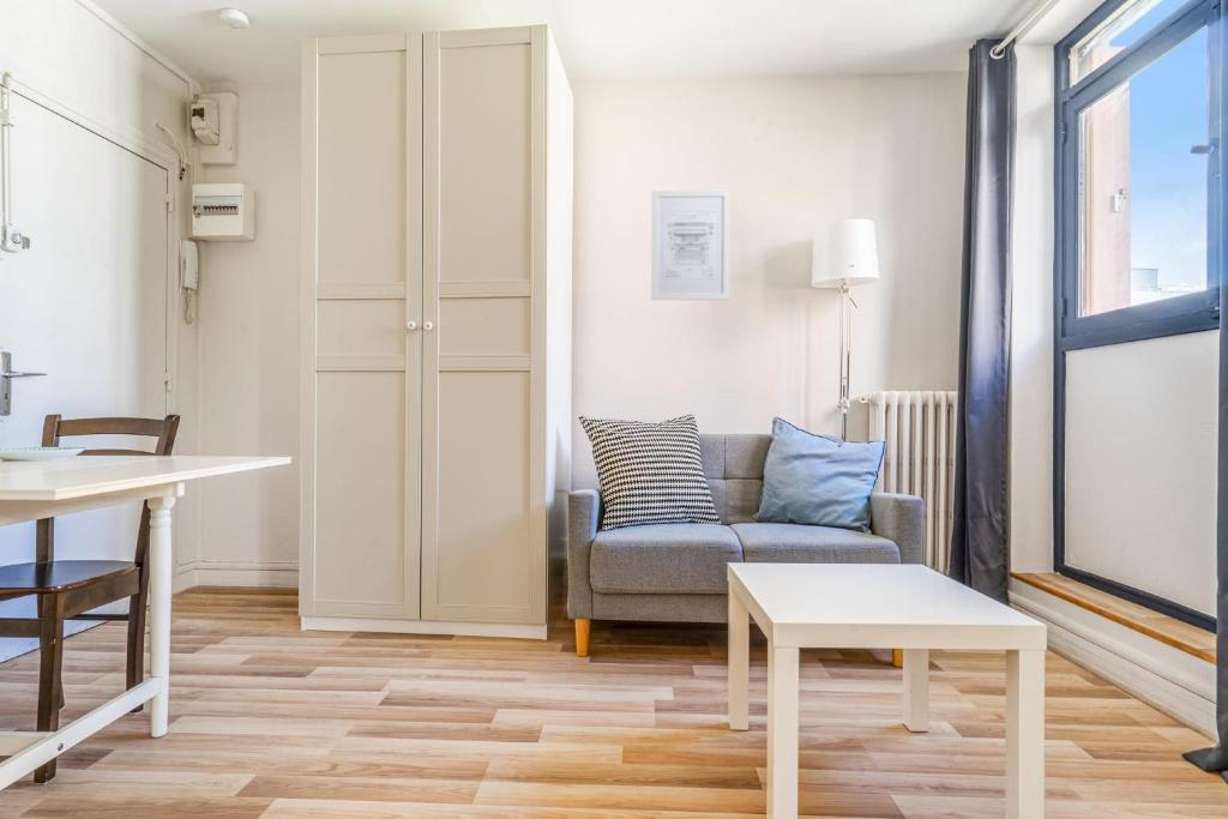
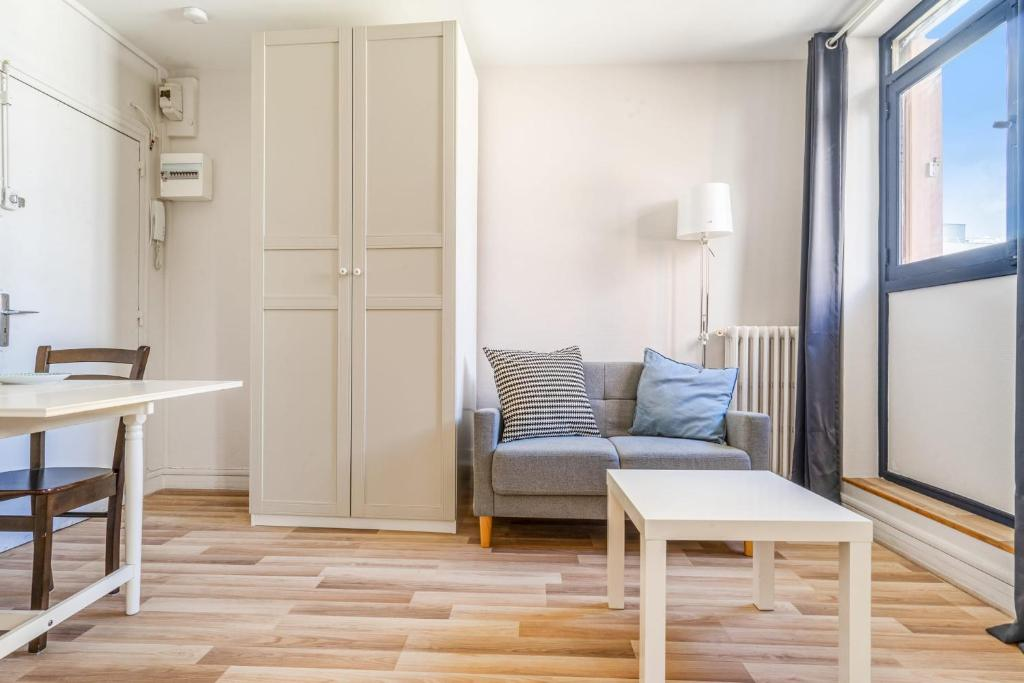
- wall art [650,188,732,301]
